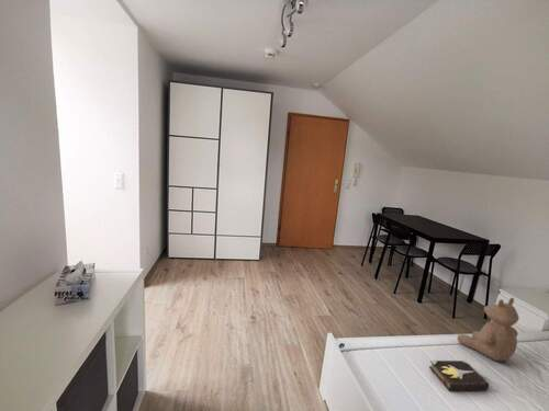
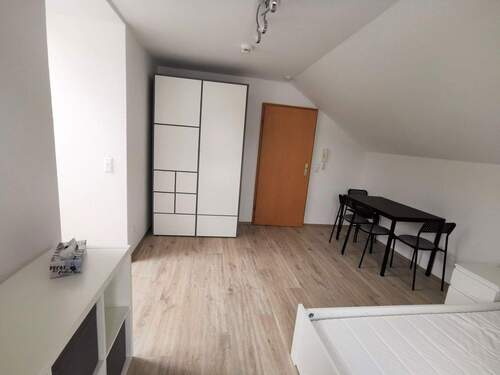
- hardback book [428,359,490,392]
- teddy bear [457,297,520,362]
